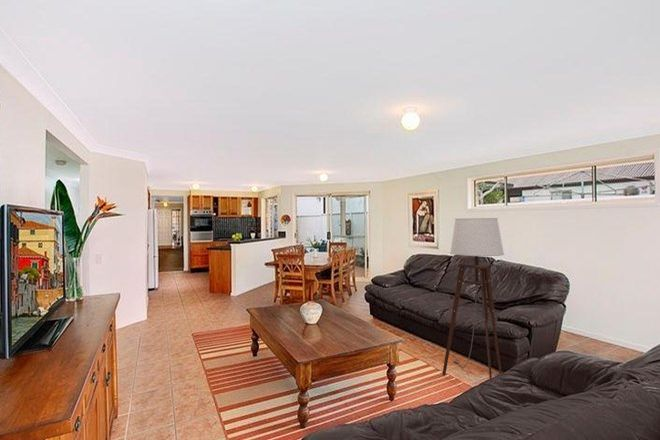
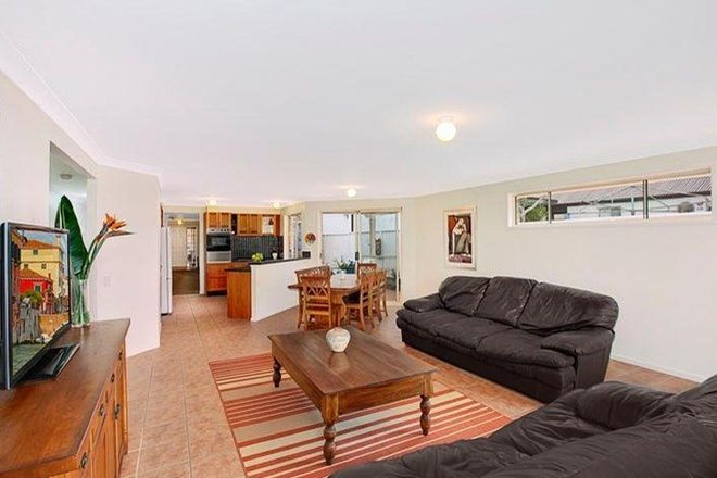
- floor lamp [442,217,505,380]
